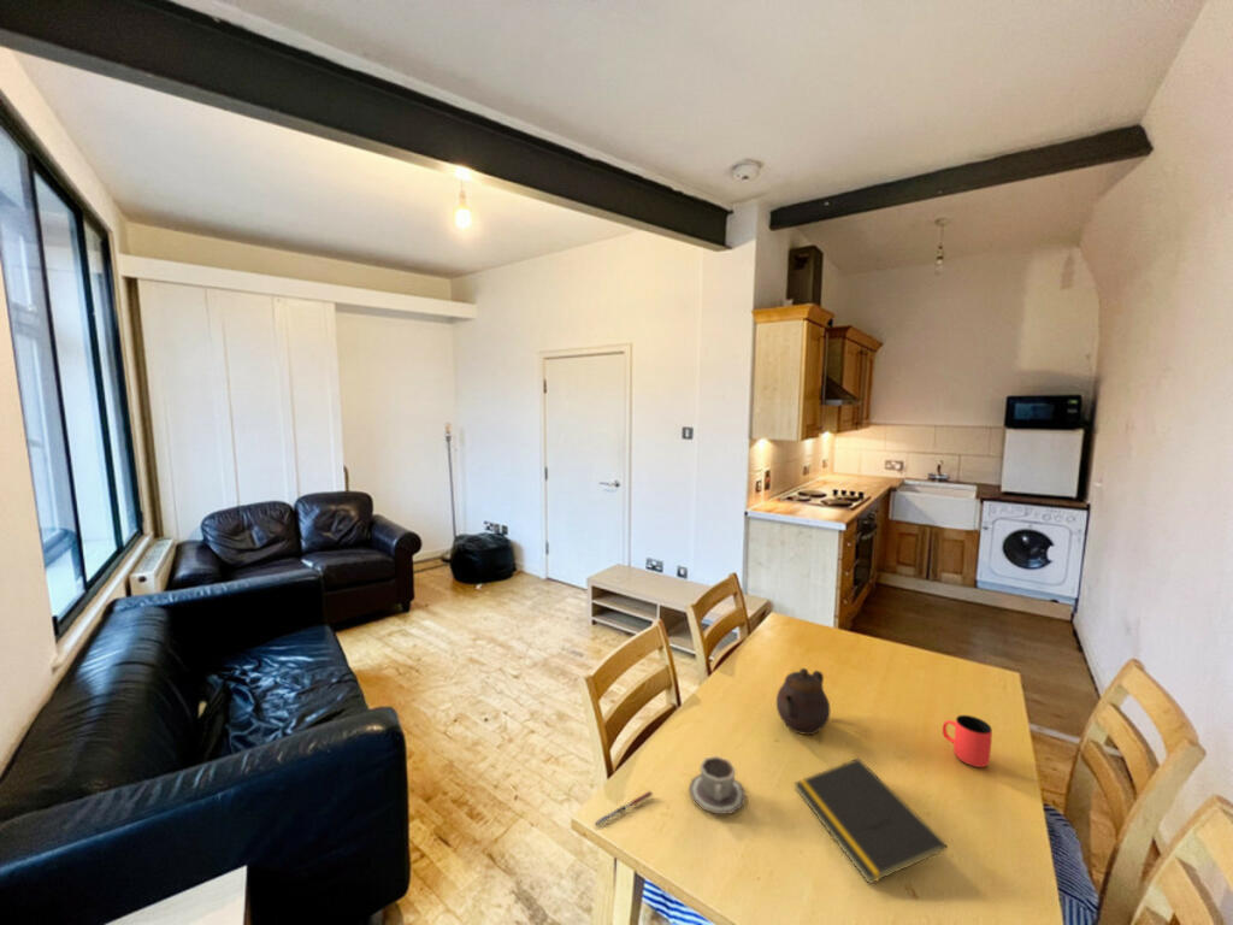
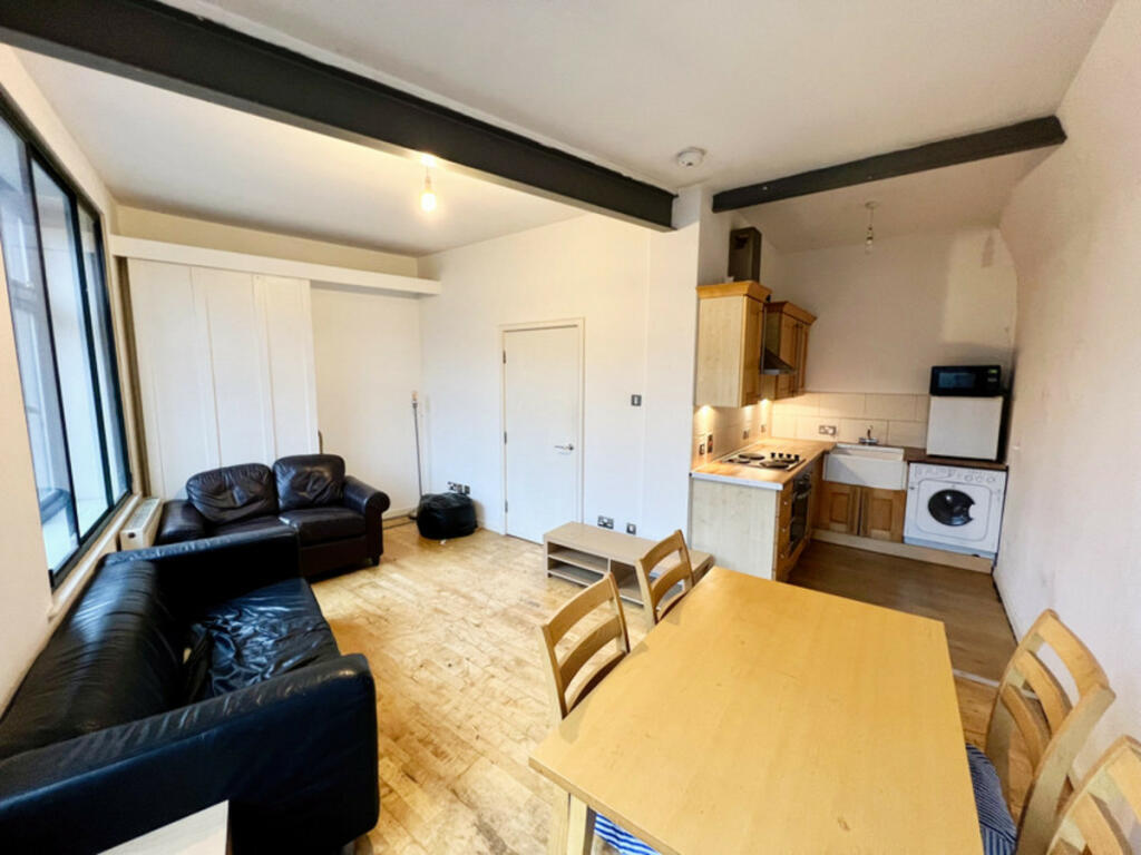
- teapot [775,667,831,736]
- cup [942,714,993,768]
- pen [592,790,654,827]
- notepad [794,758,948,885]
- cup [688,755,747,815]
